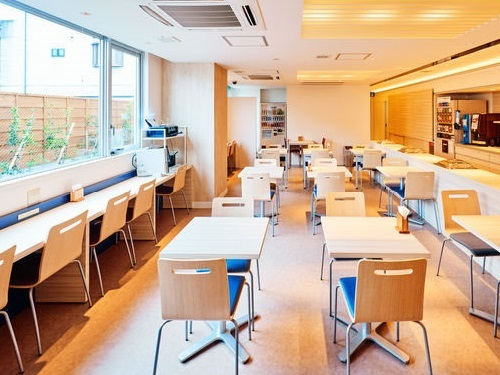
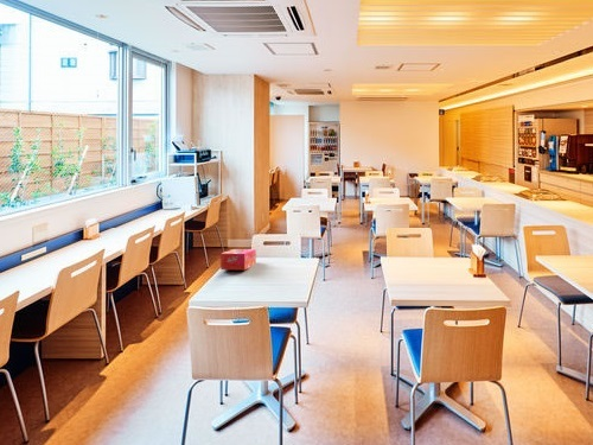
+ tissue box [219,248,257,271]
